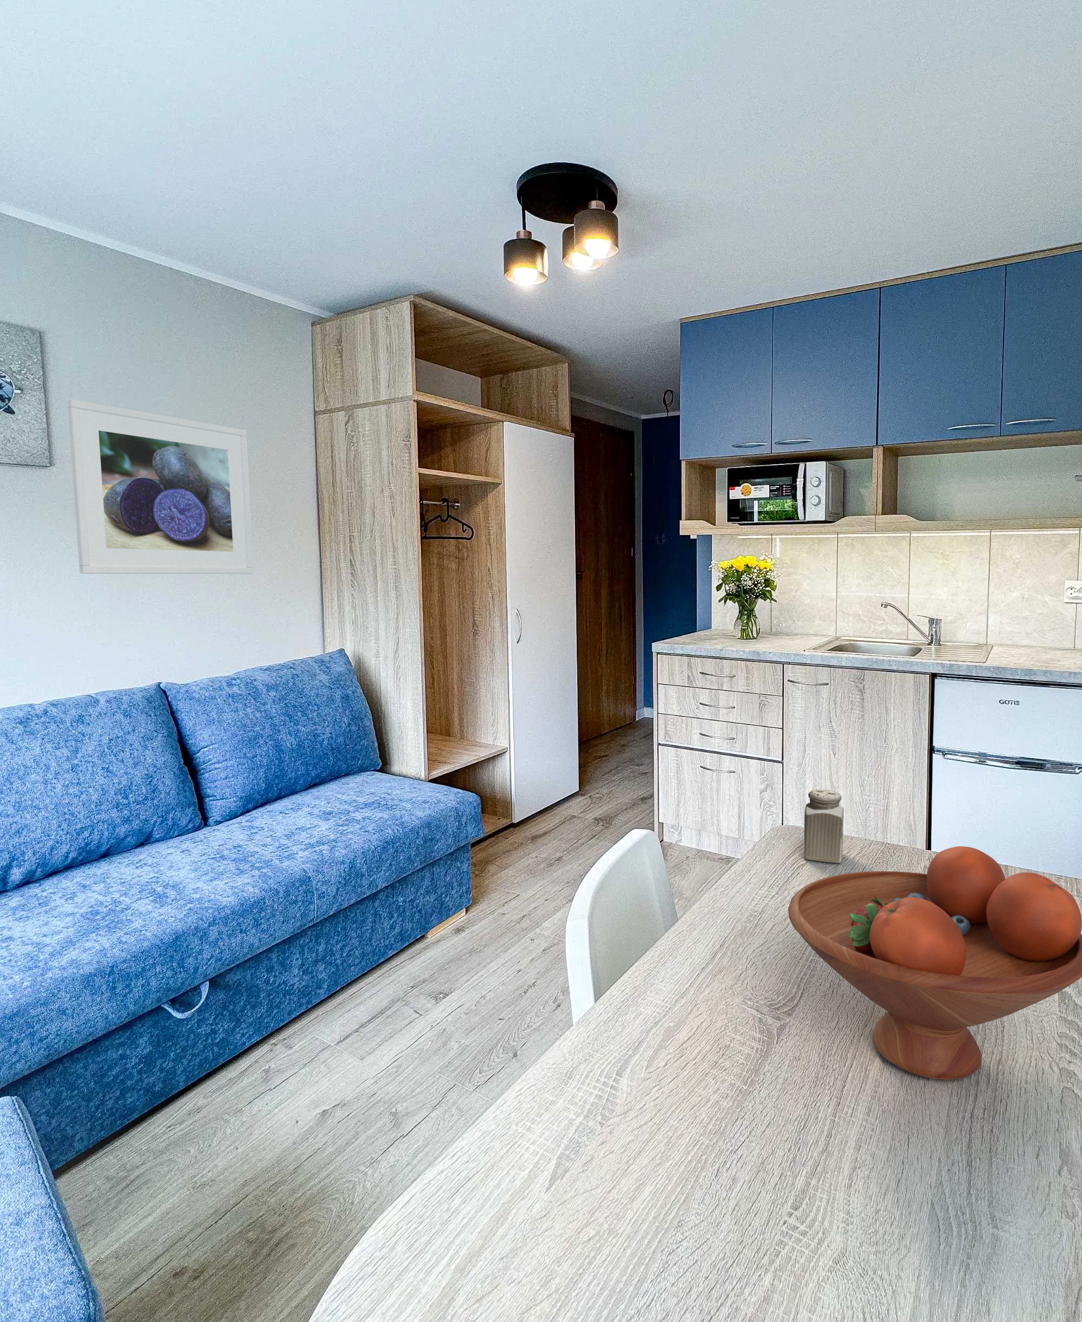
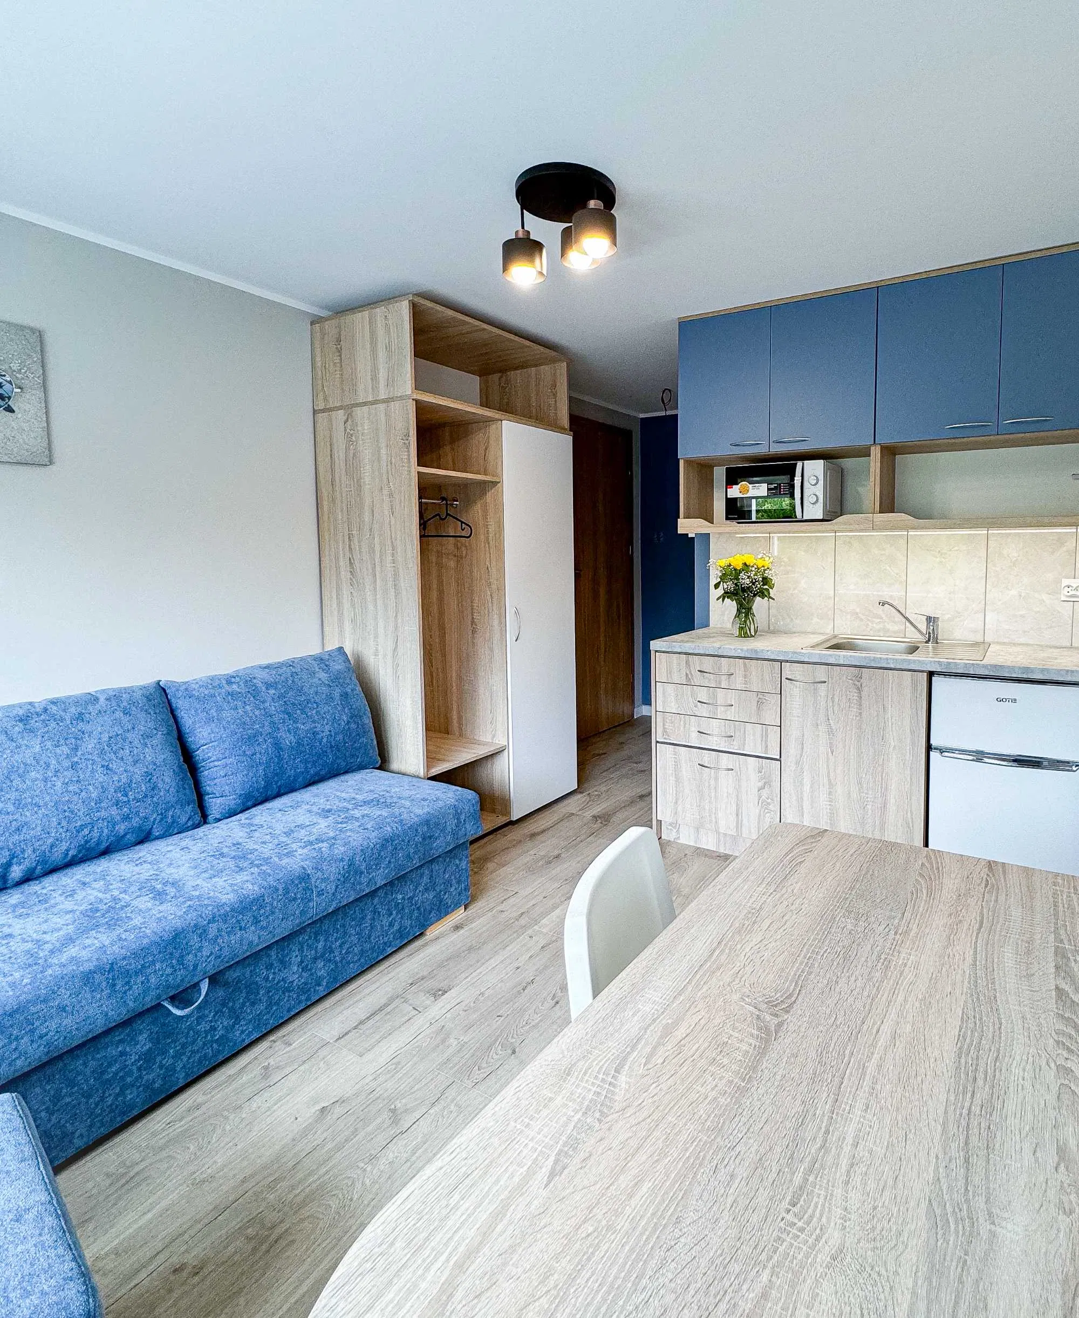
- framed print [67,399,255,574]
- salt shaker [803,788,845,863]
- fruit bowl [788,845,1082,1080]
